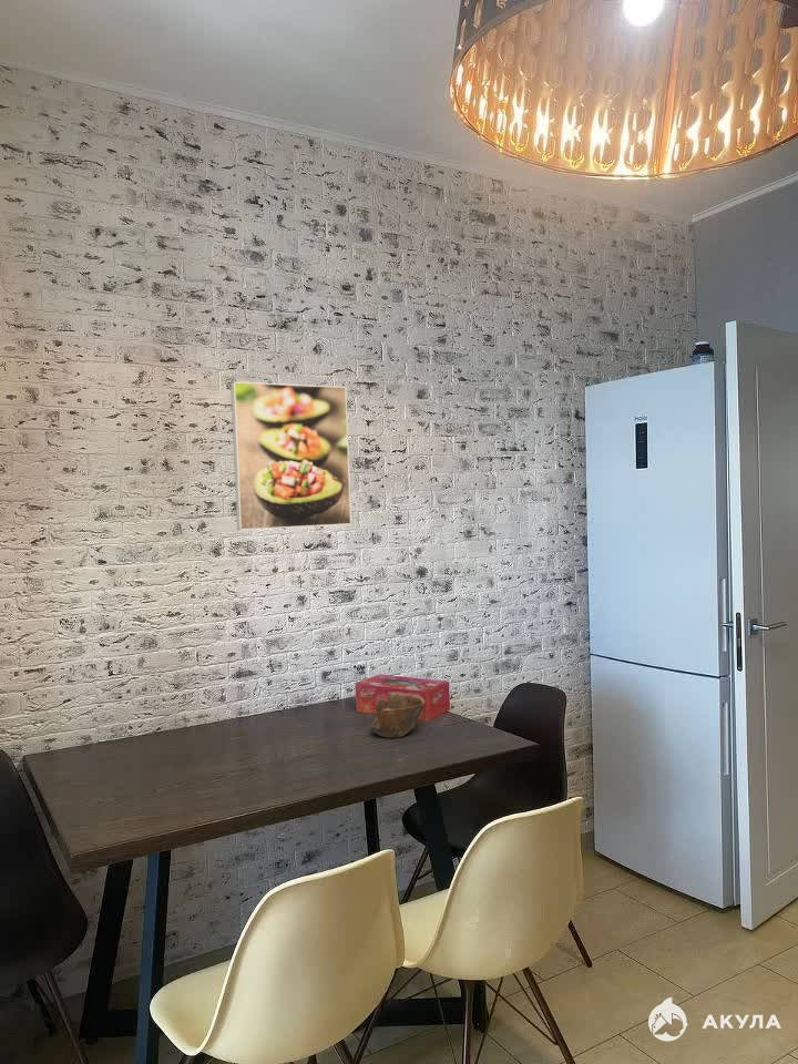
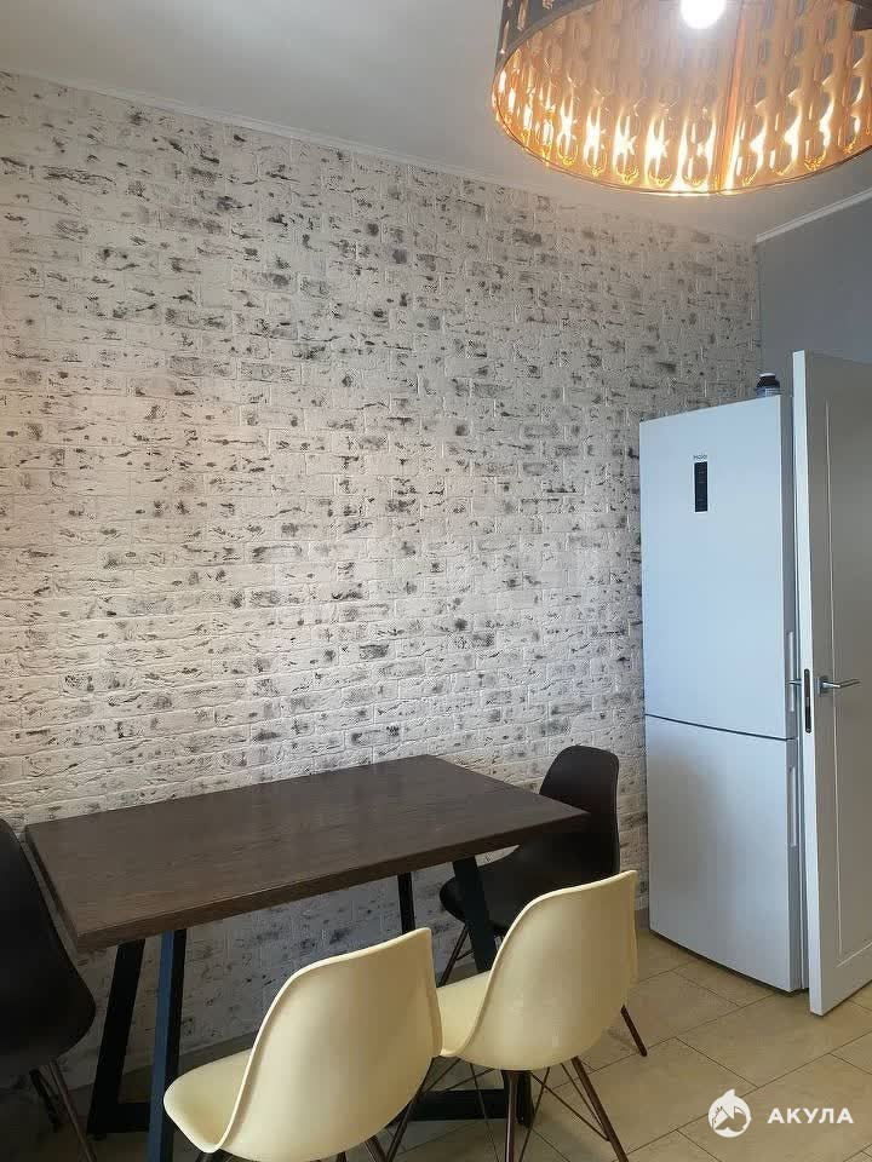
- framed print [229,380,352,531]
- bowl [370,693,424,738]
- tissue box [355,673,451,722]
